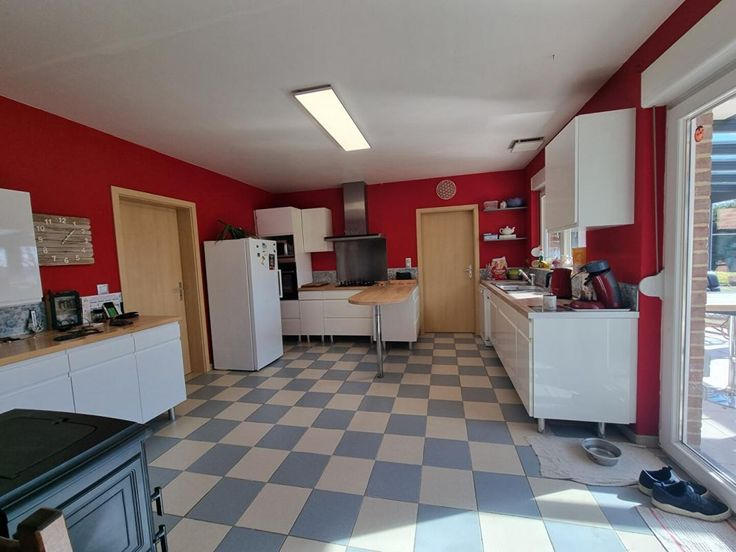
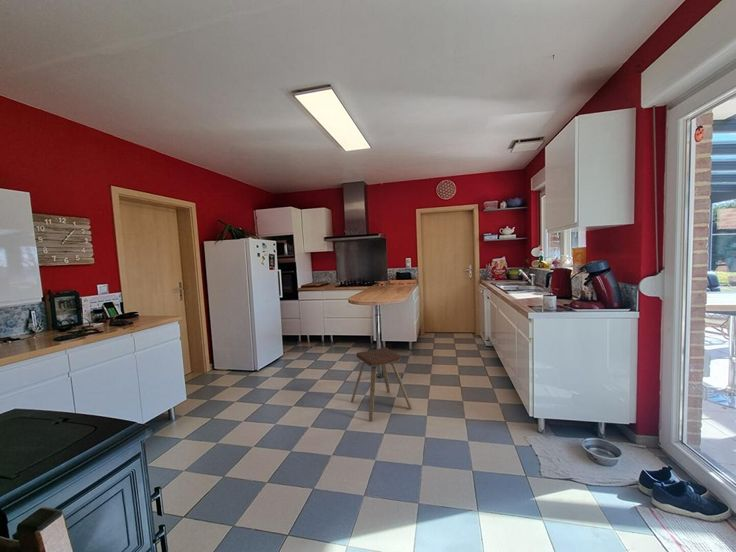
+ music stool [350,347,413,422]
